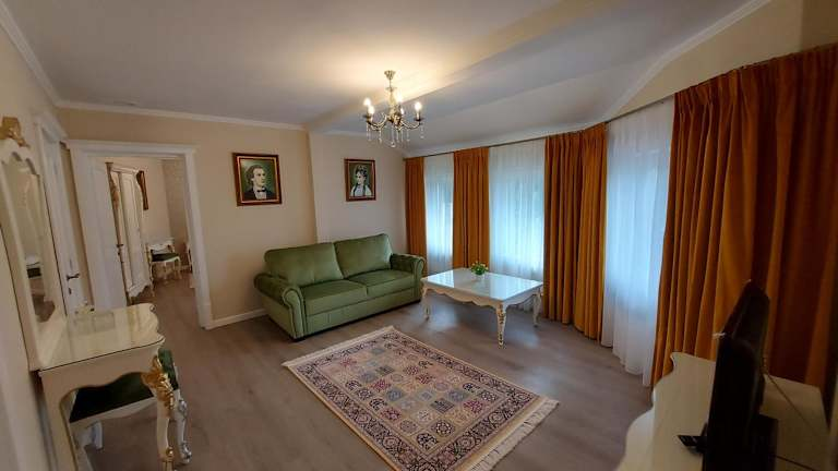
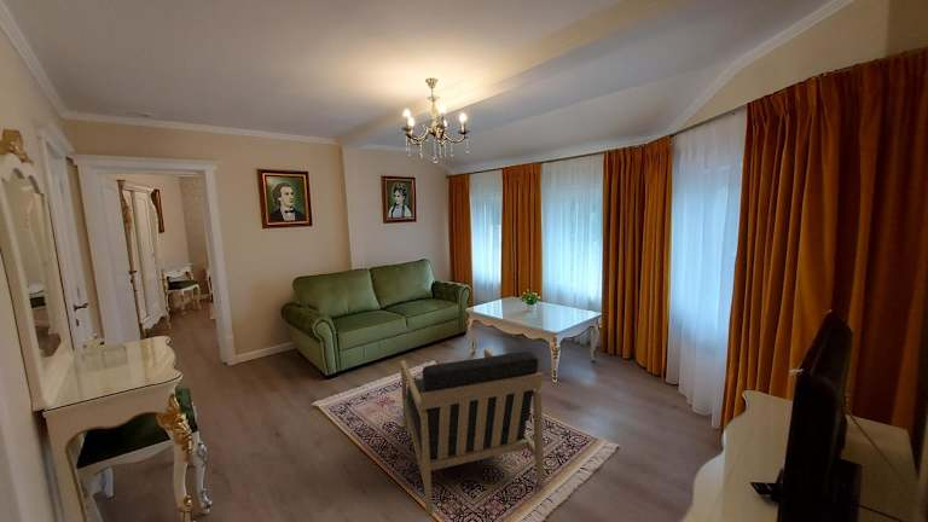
+ armchair [400,348,545,517]
